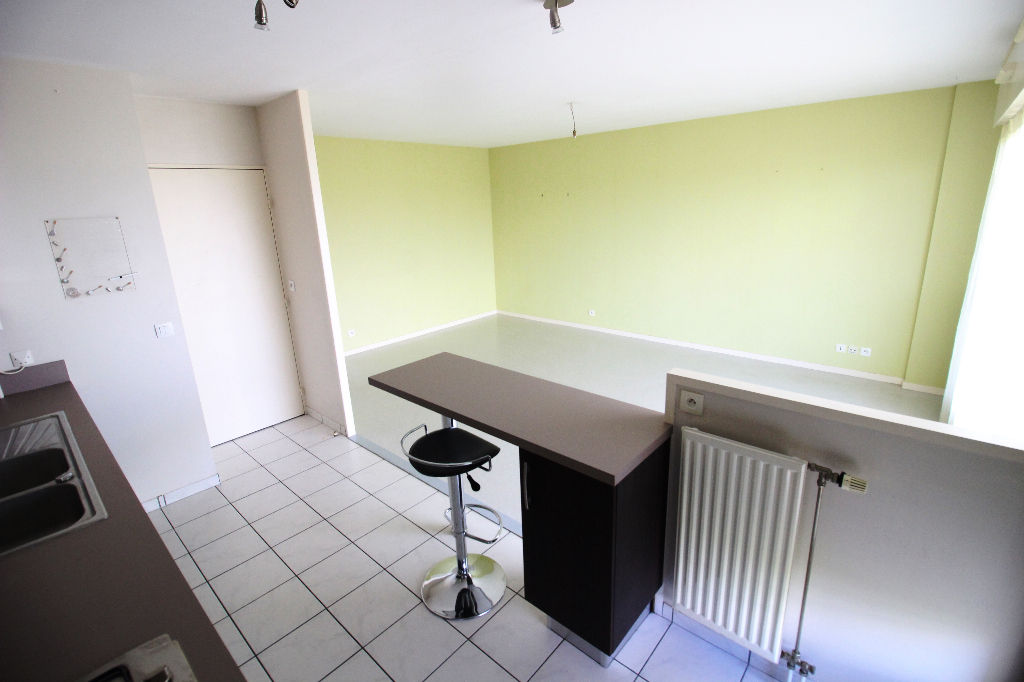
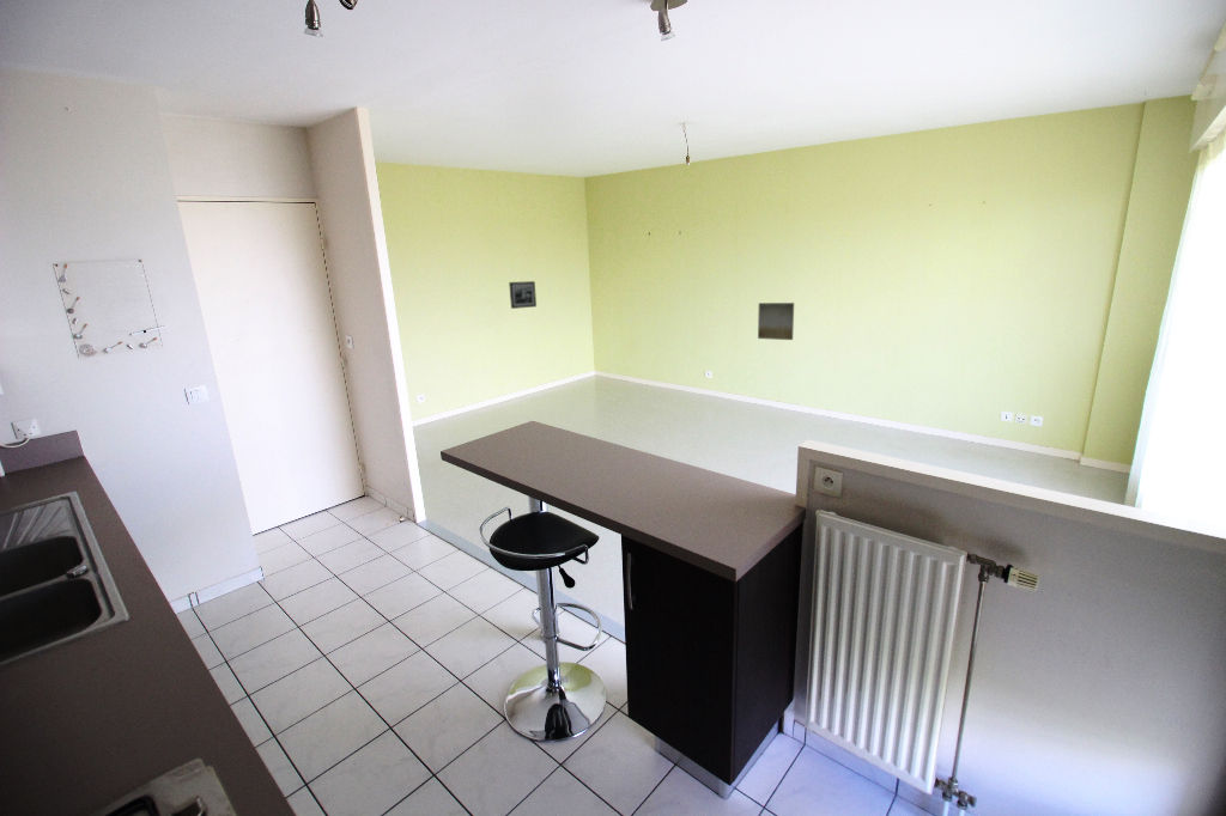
+ picture frame [508,280,538,310]
+ wall art [757,302,795,341]
